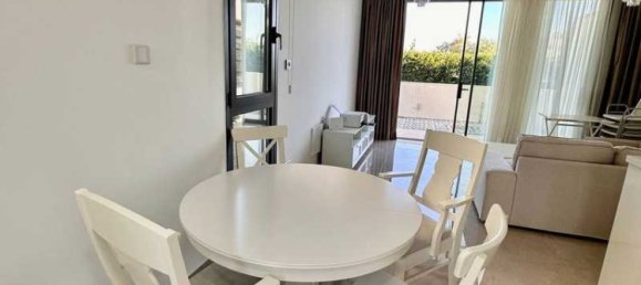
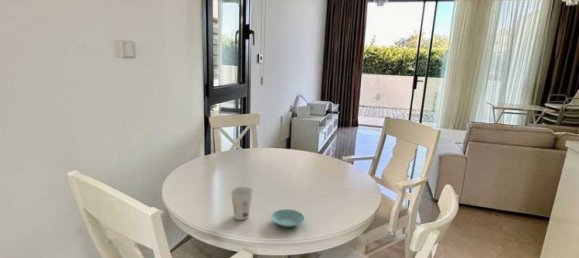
+ cup [230,186,254,221]
+ saucer [270,208,305,228]
